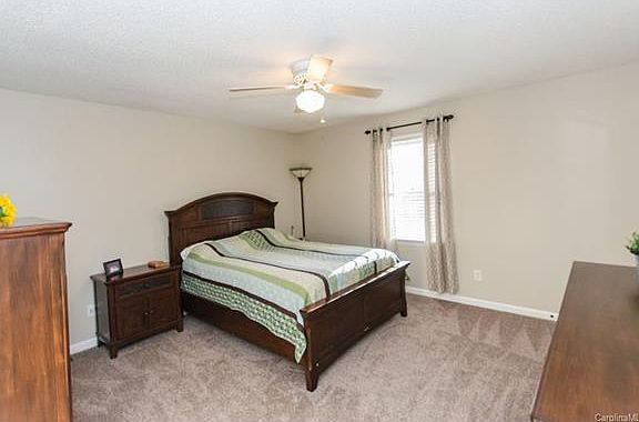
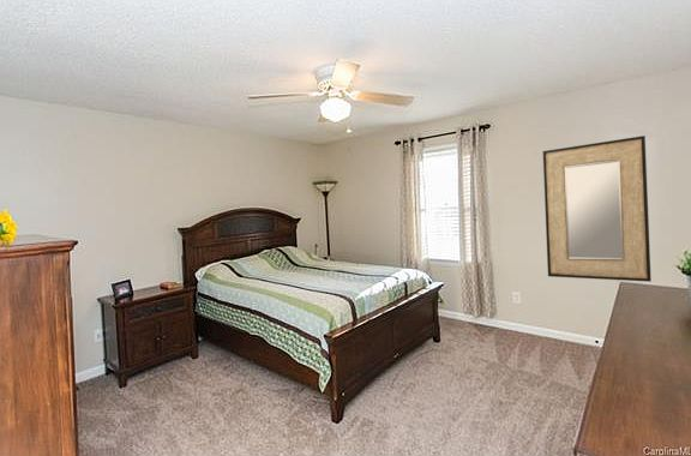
+ home mirror [542,134,653,283]
